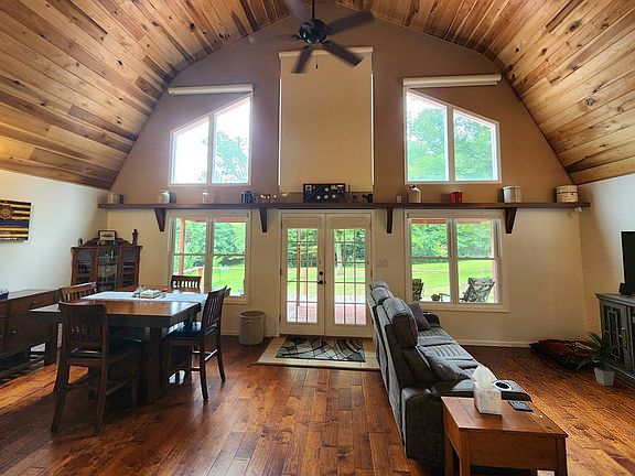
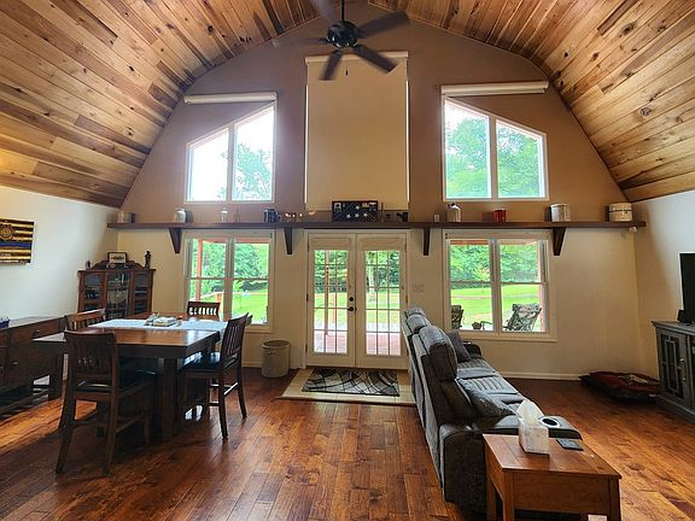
- indoor plant [575,331,632,387]
